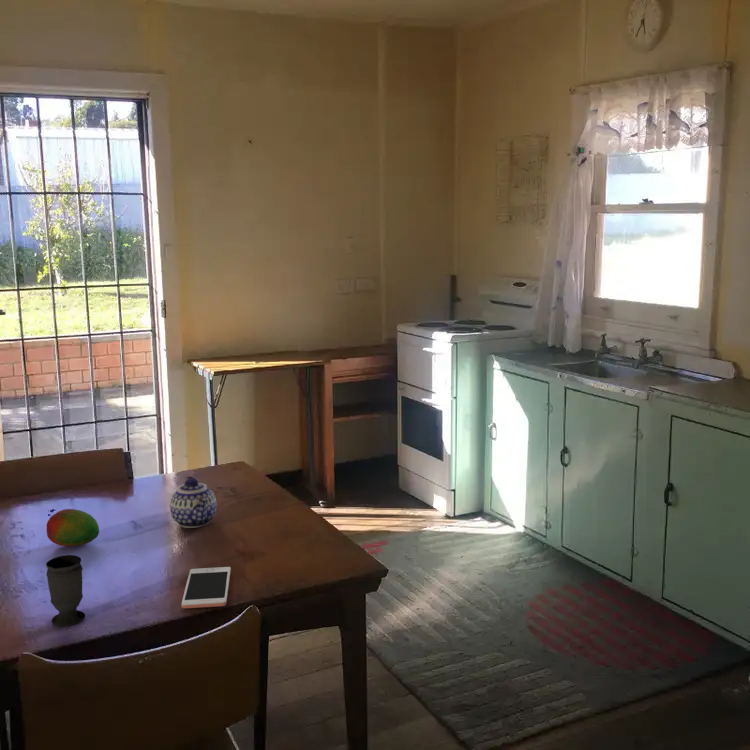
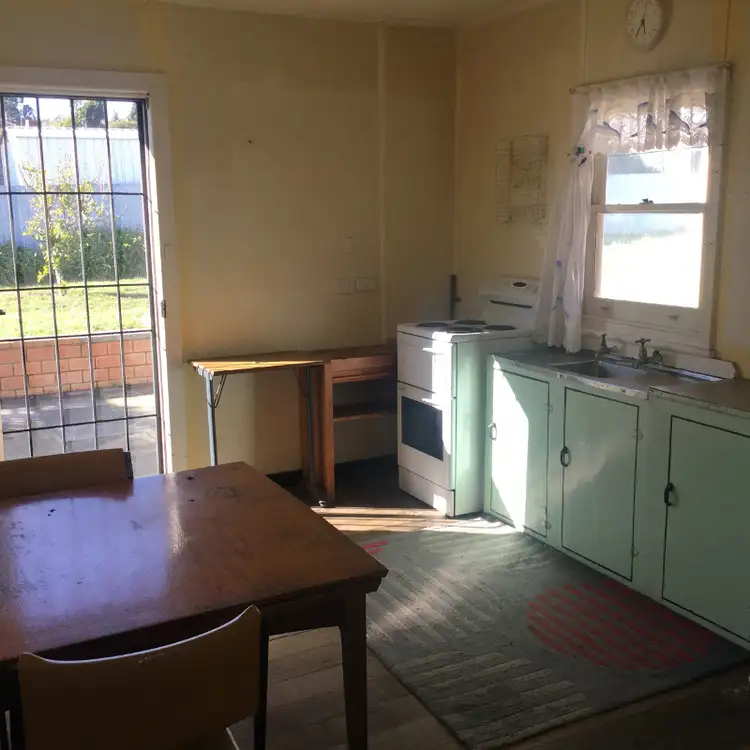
- cup [45,554,86,627]
- cell phone [181,566,232,609]
- teapot [169,477,218,529]
- fruit [46,508,100,547]
